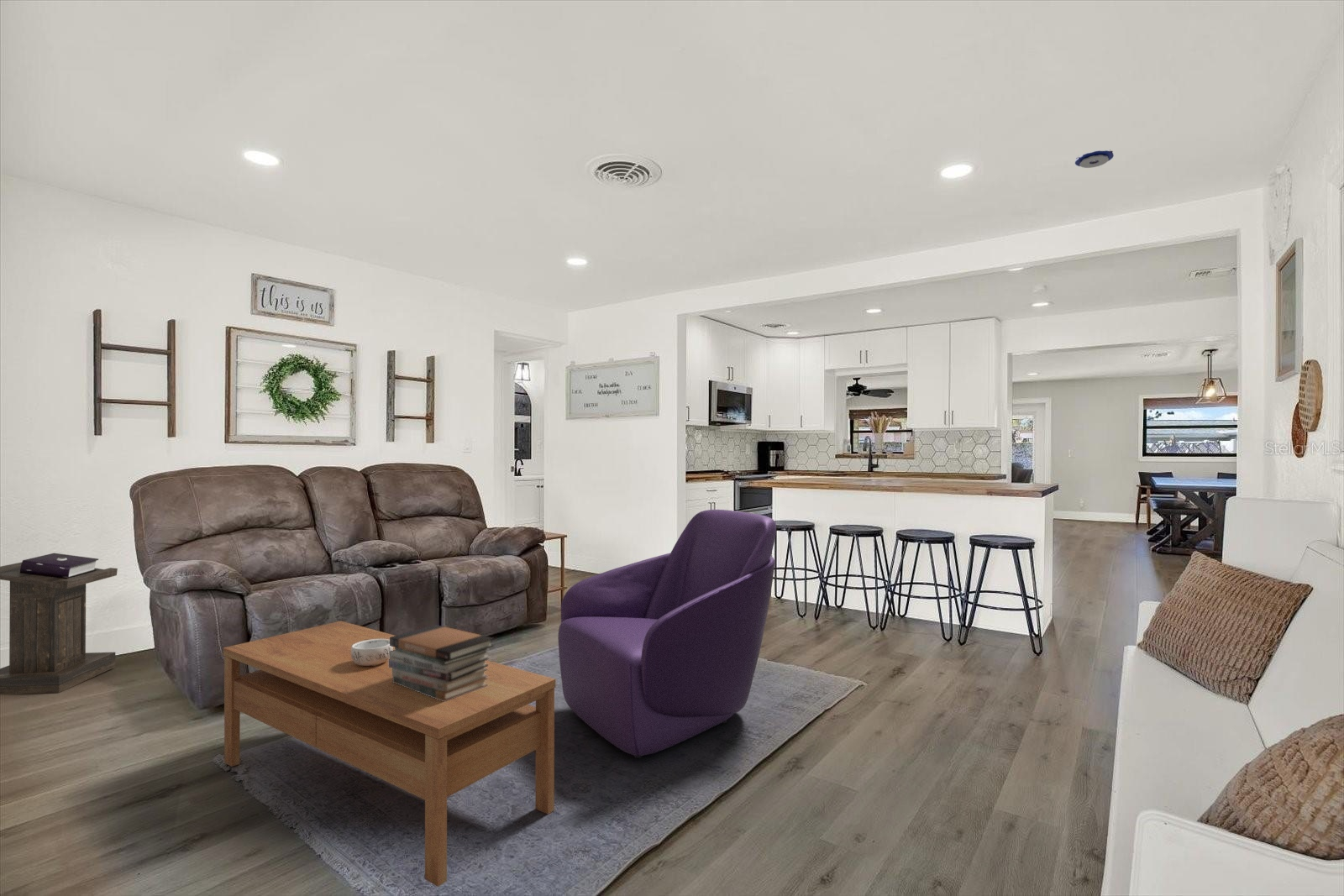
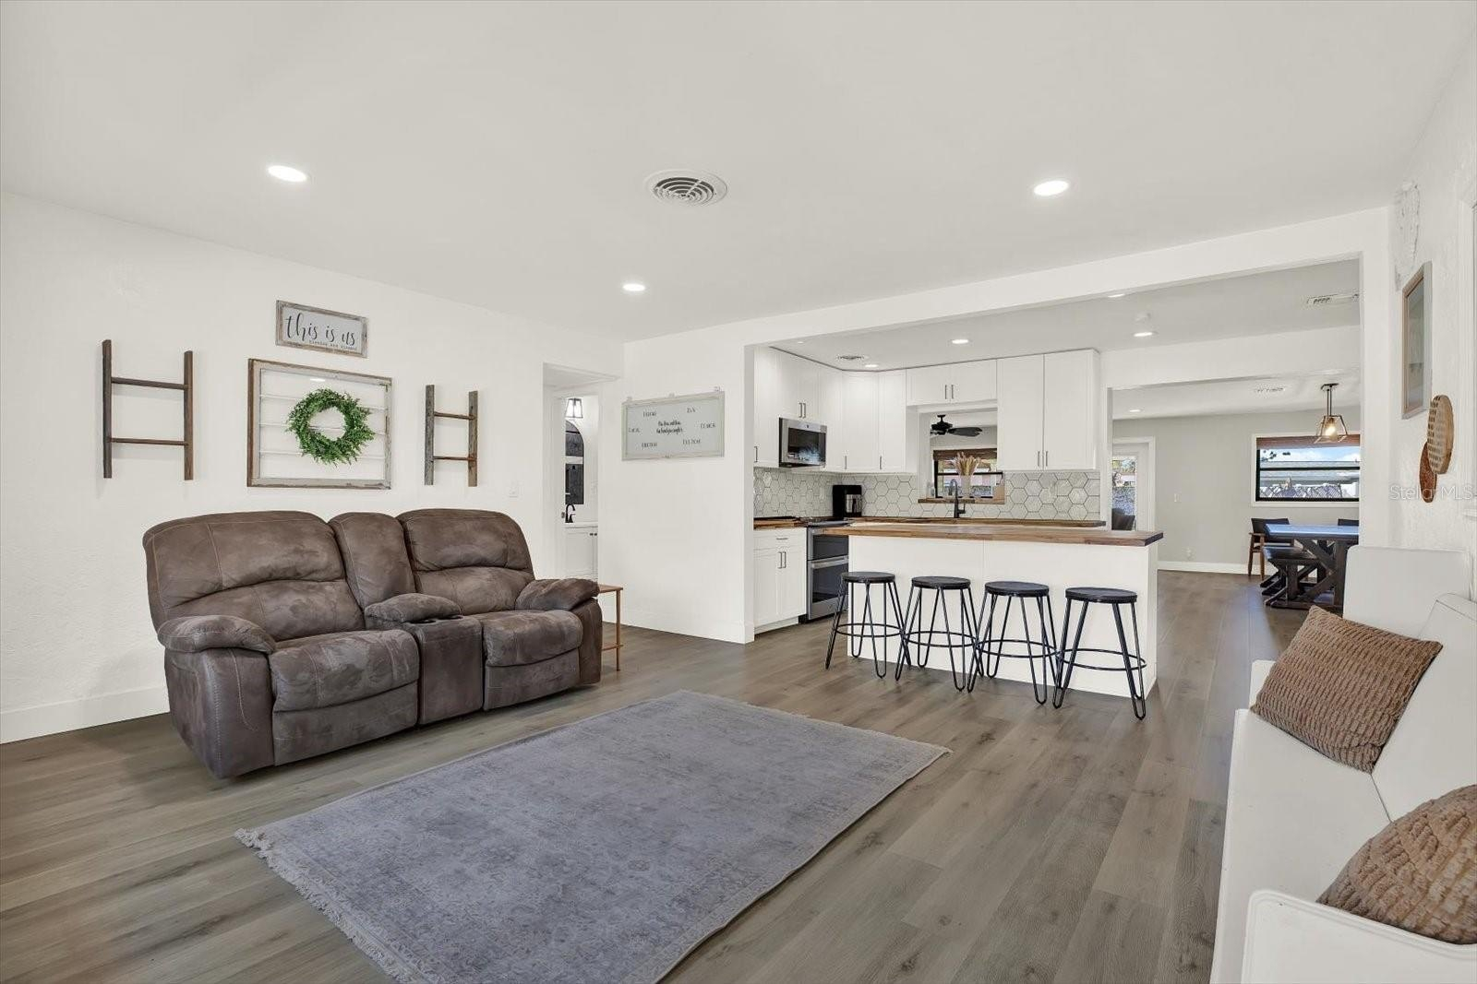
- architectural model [1074,149,1115,169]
- decorative bowl [351,639,393,666]
- coffee table [223,620,556,888]
- lectern [0,553,118,695]
- book stack [389,624,495,701]
- armchair [557,509,777,759]
